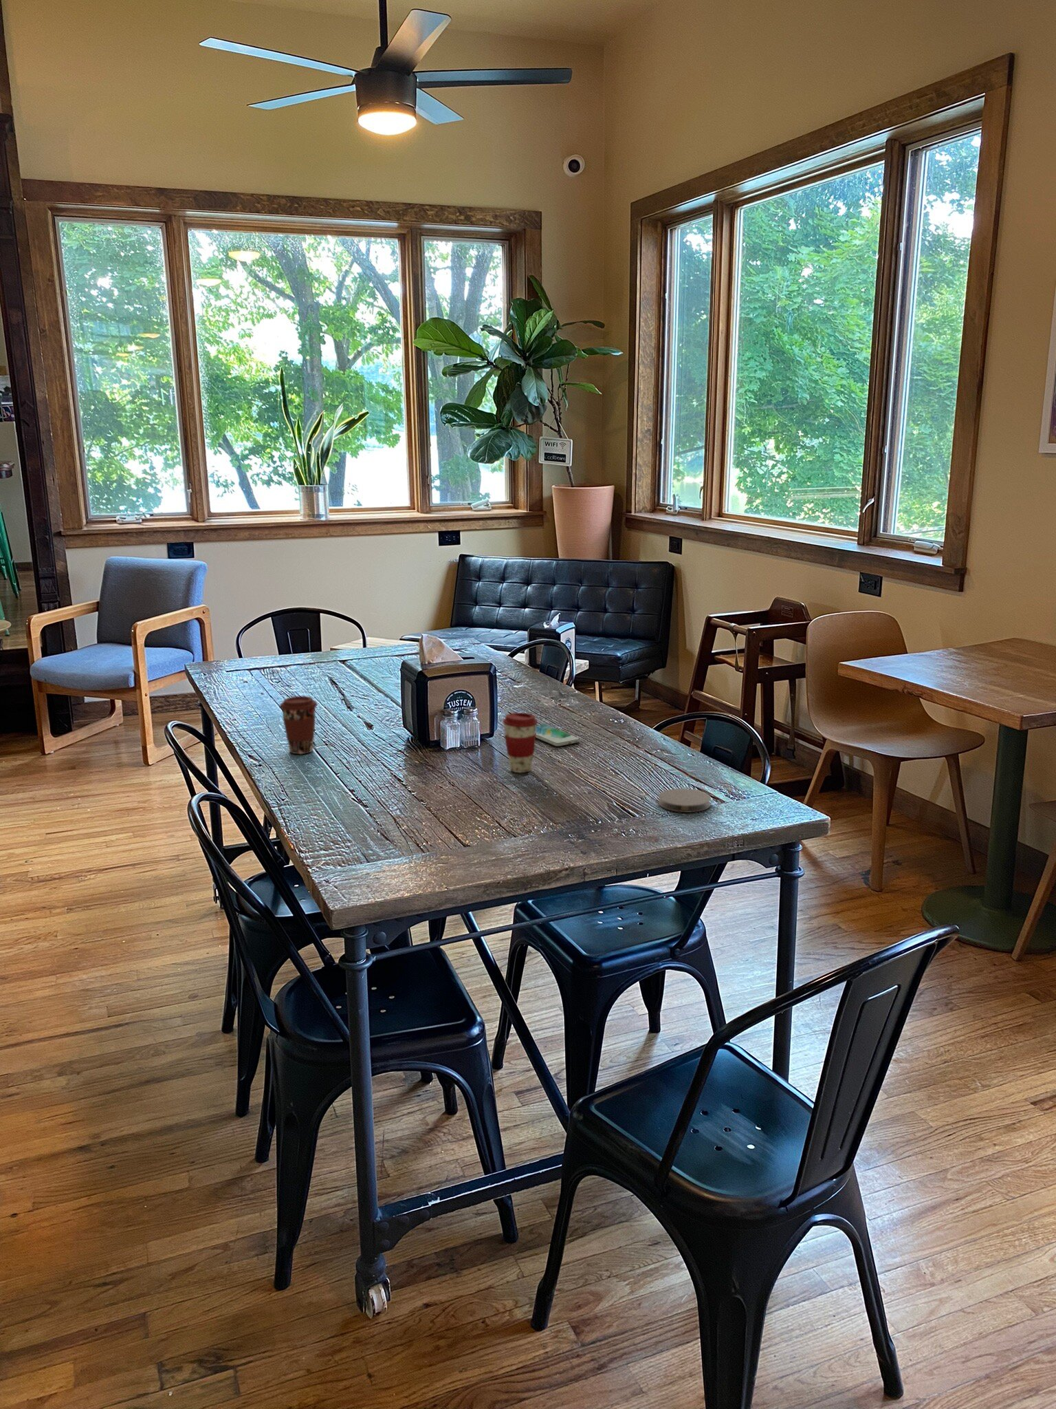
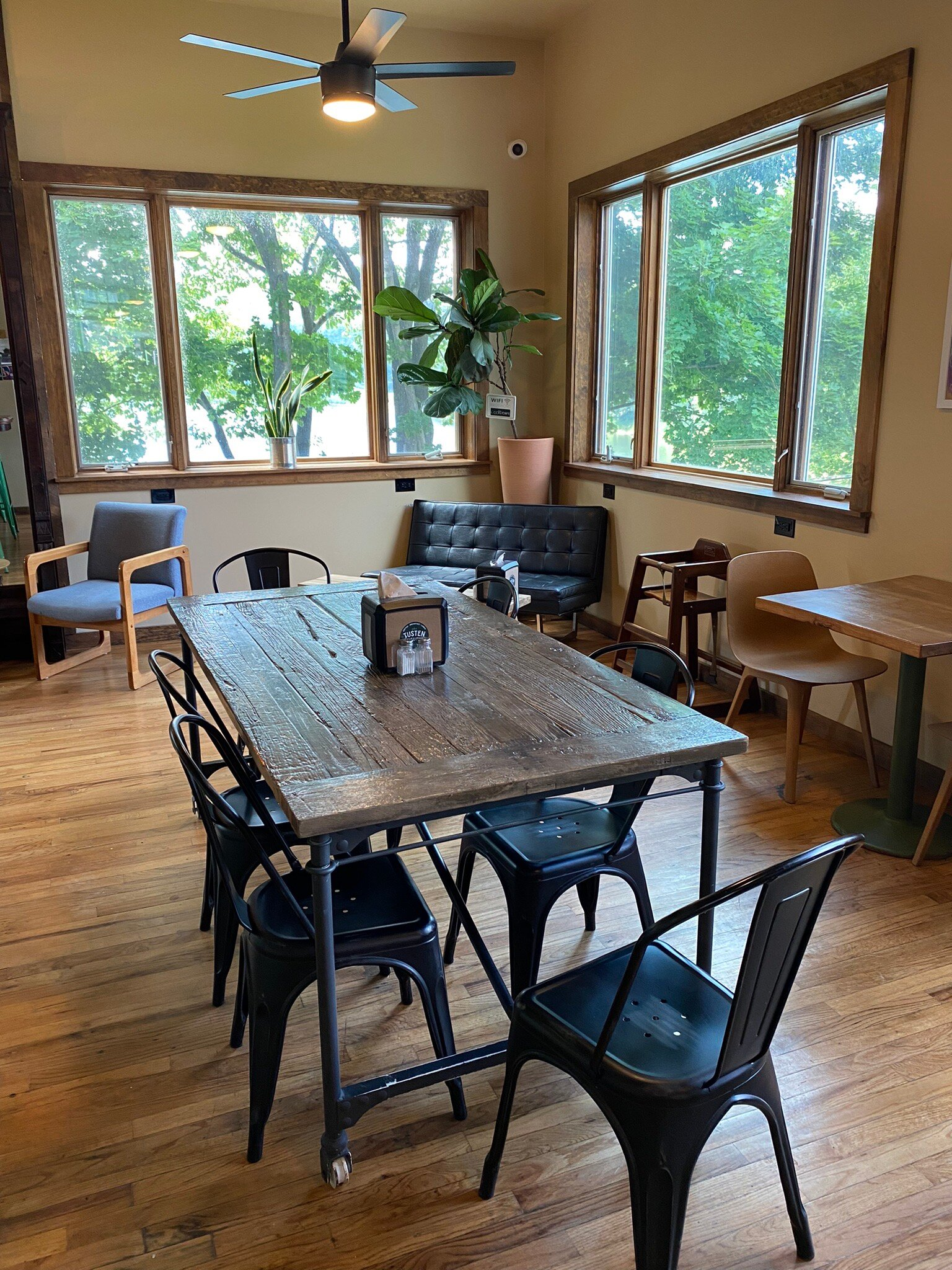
- smartphone [536,723,581,747]
- coaster [658,788,711,813]
- coffee cup [278,696,318,754]
- coffee cup [501,712,538,773]
